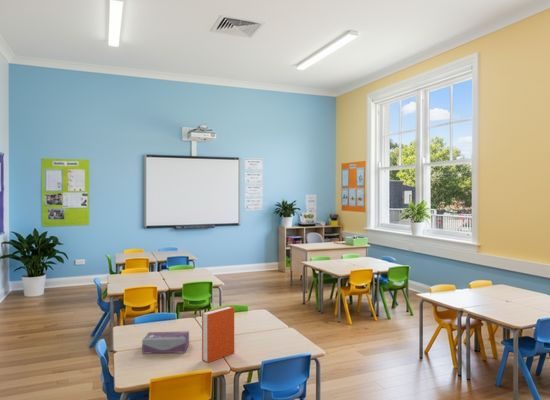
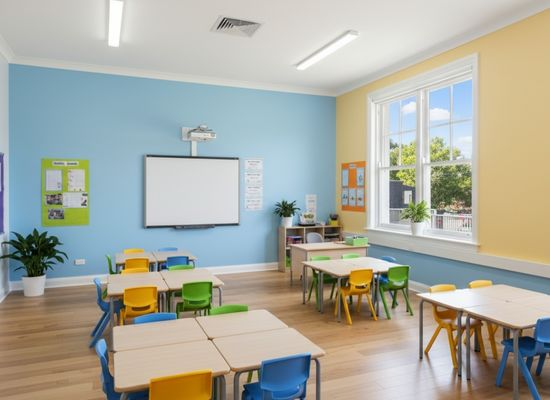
- book [201,305,235,364]
- tissue box [141,330,190,355]
